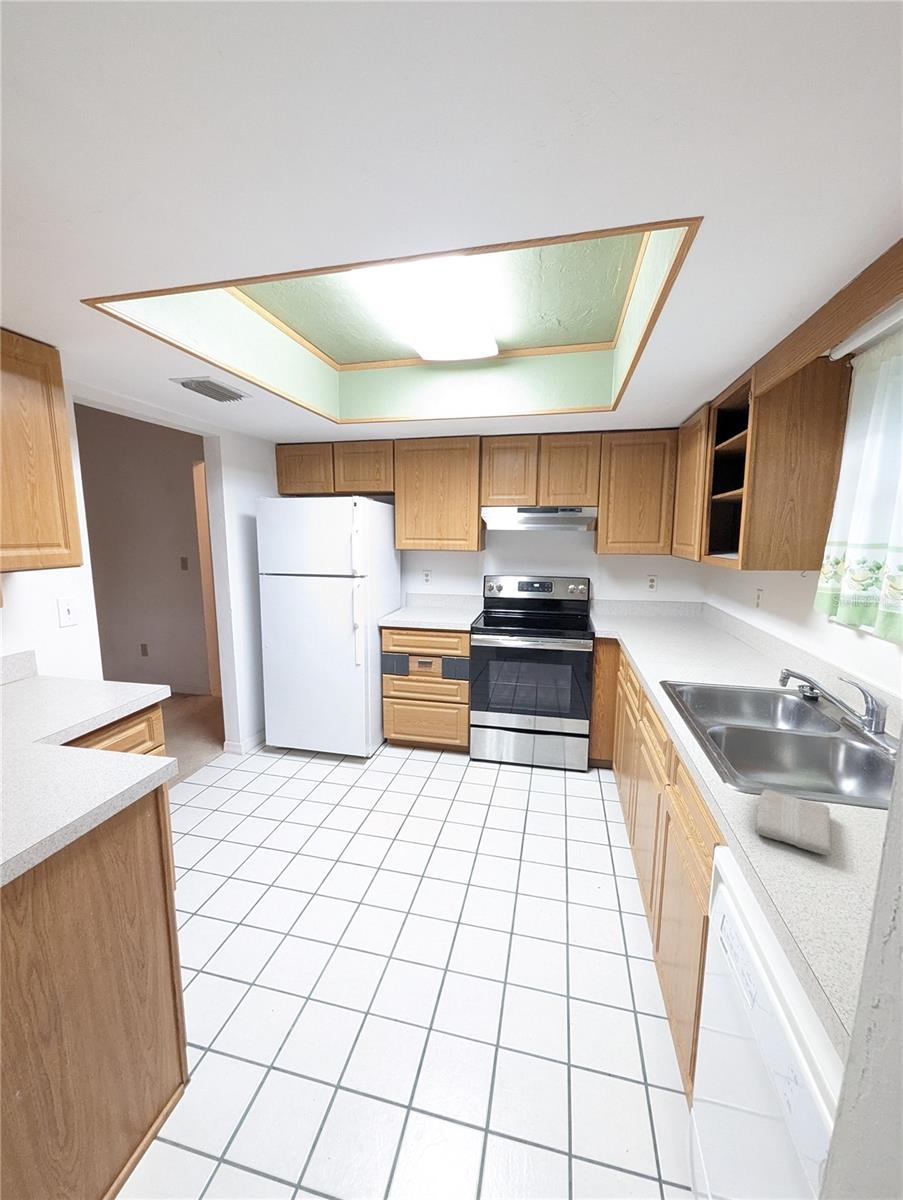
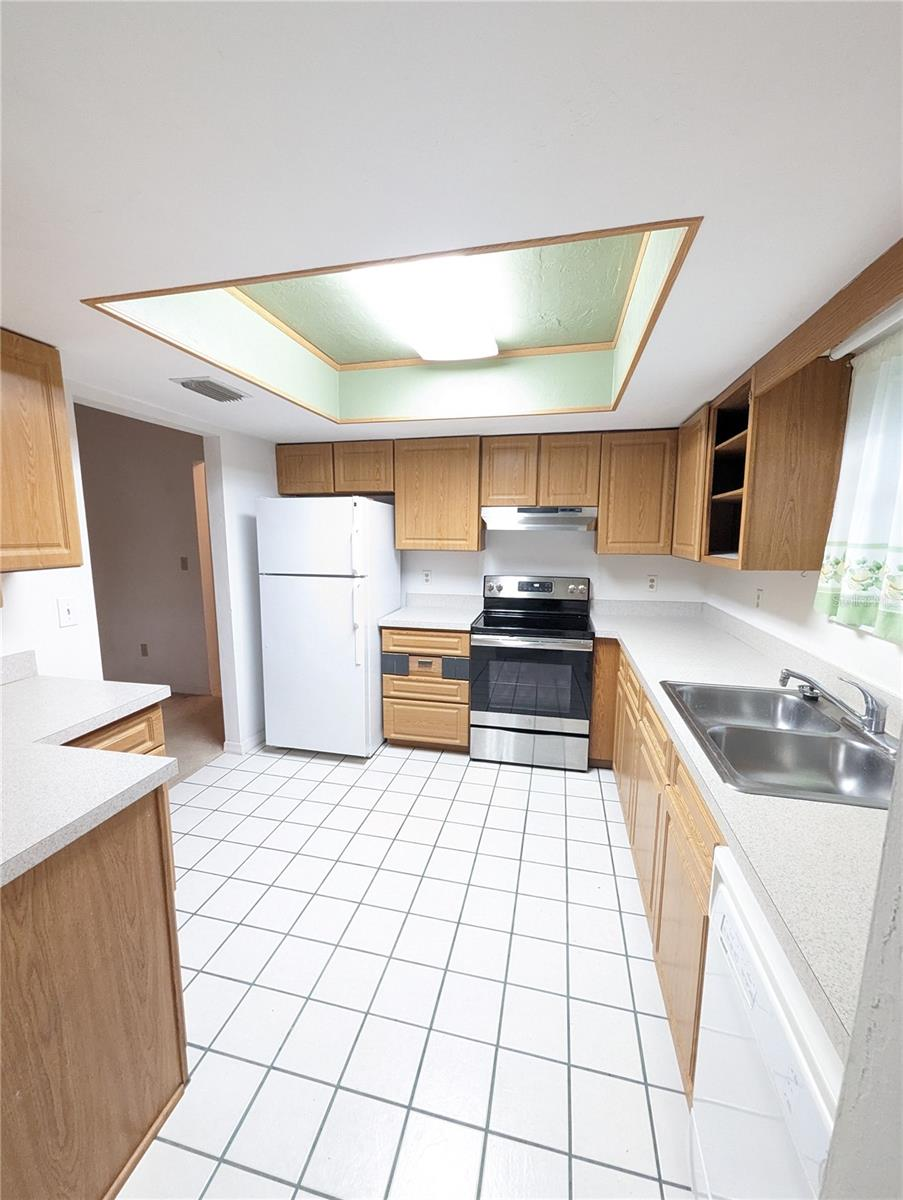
- washcloth [754,788,832,856]
